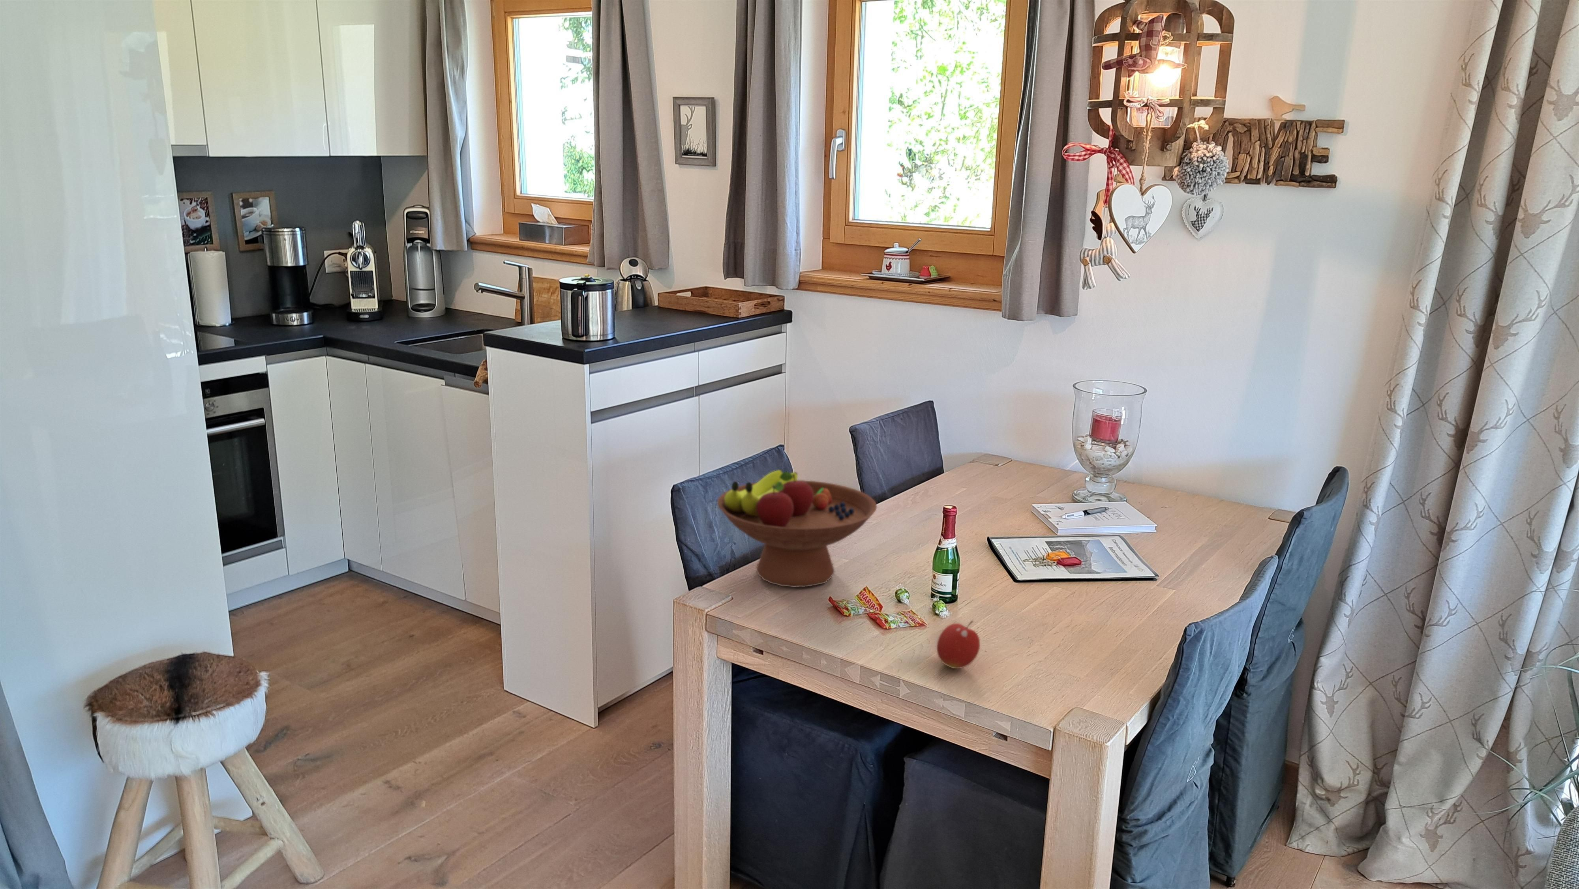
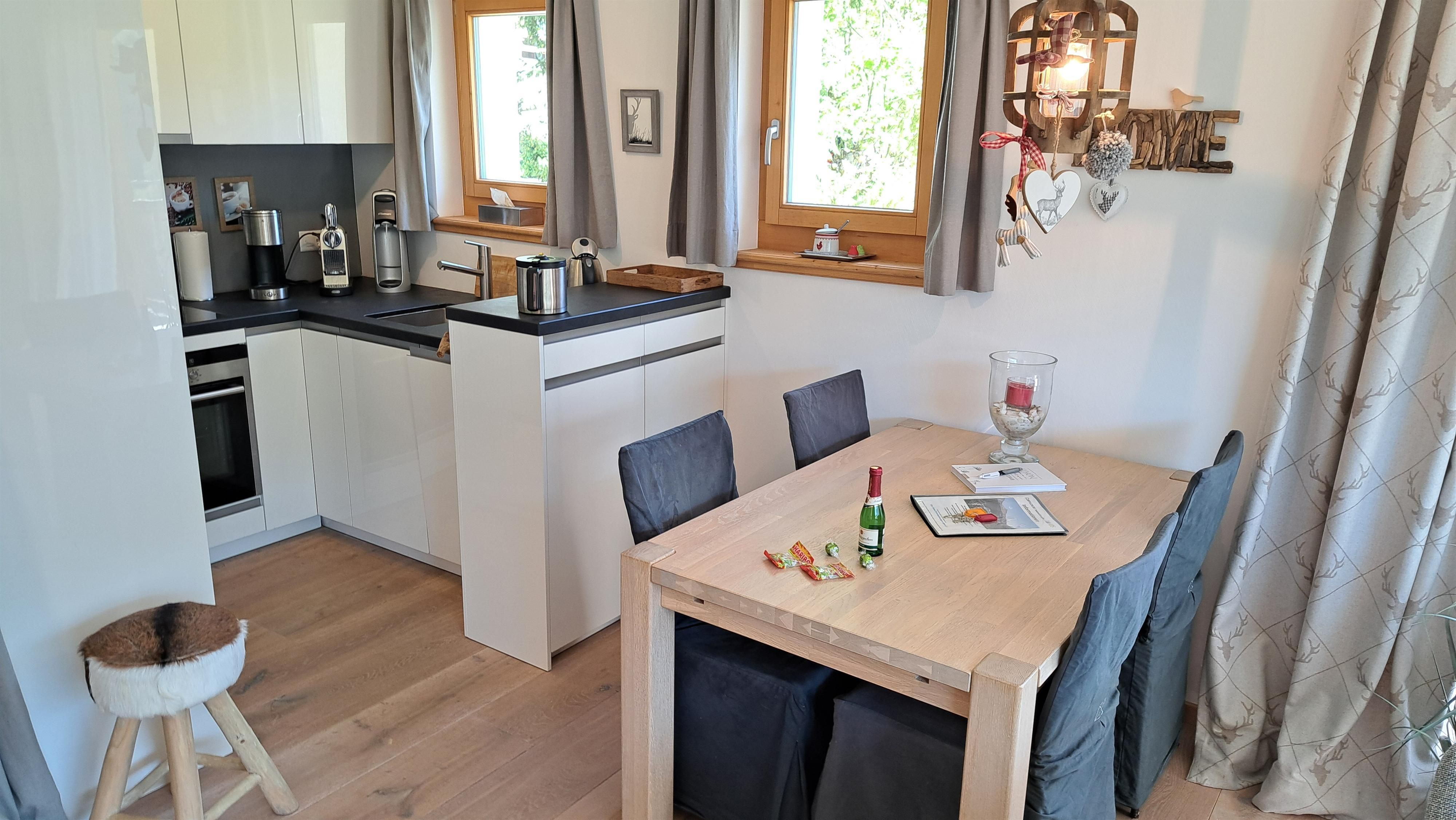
- fruit [936,620,980,669]
- fruit bowl [717,469,877,588]
